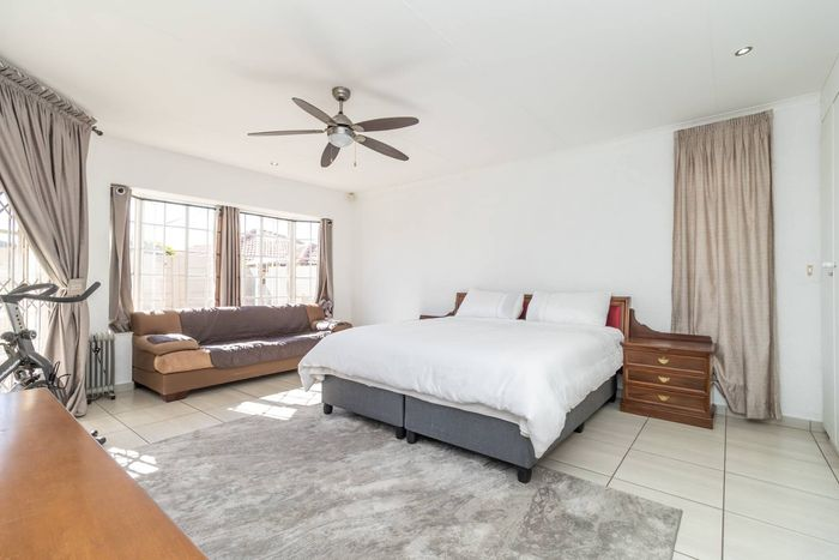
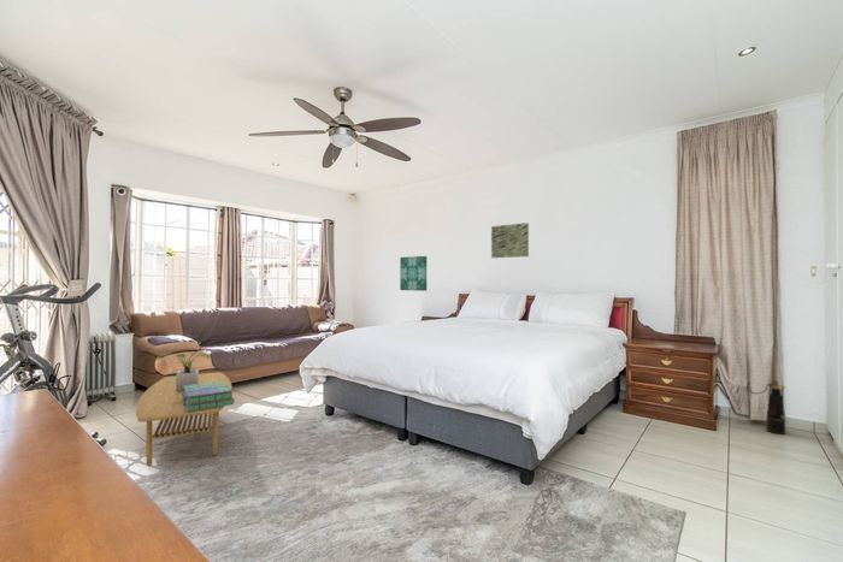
+ coffee table [135,371,234,467]
+ lantern [745,380,788,436]
+ wall art [399,255,428,292]
+ wall art [490,221,530,259]
+ stack of books [182,380,235,412]
+ potted plant [155,351,211,391]
